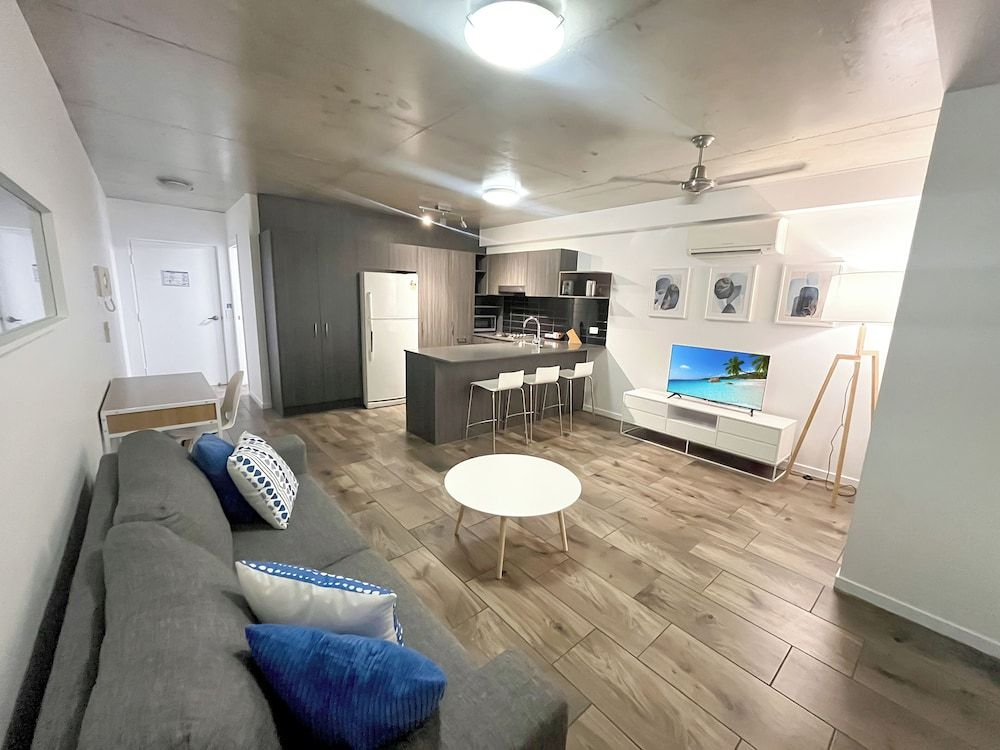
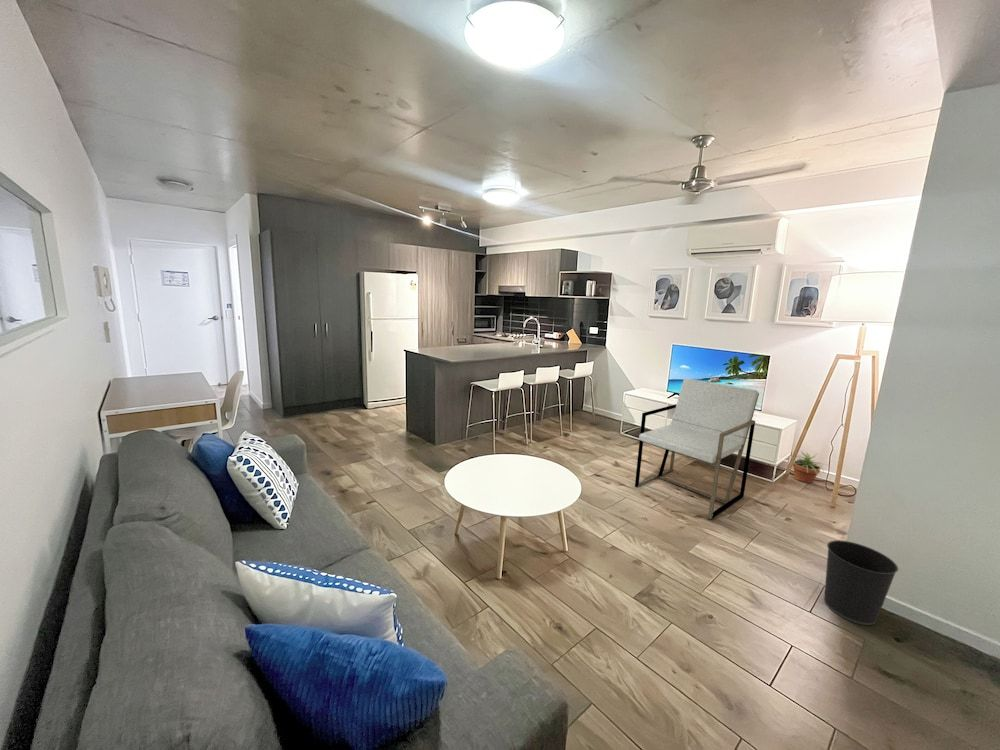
+ armchair [634,377,760,520]
+ potted plant [787,450,829,484]
+ wastebasket [823,539,899,626]
